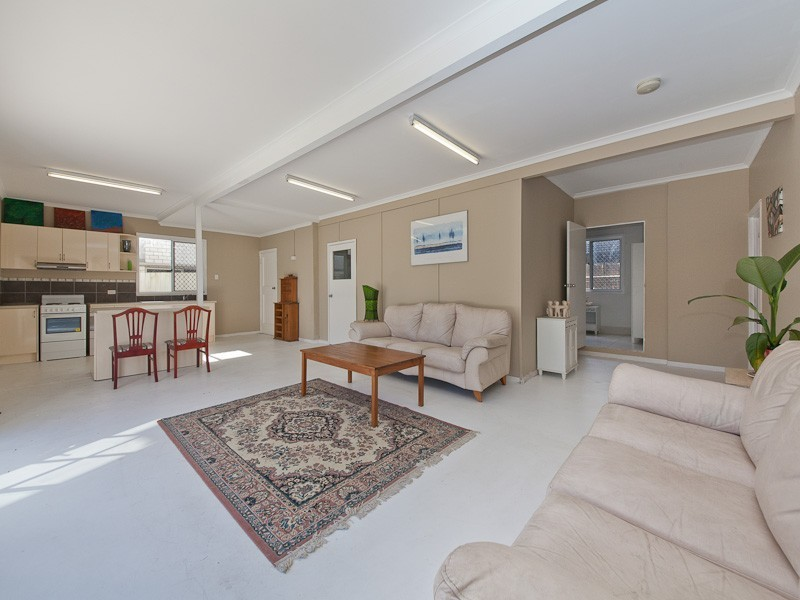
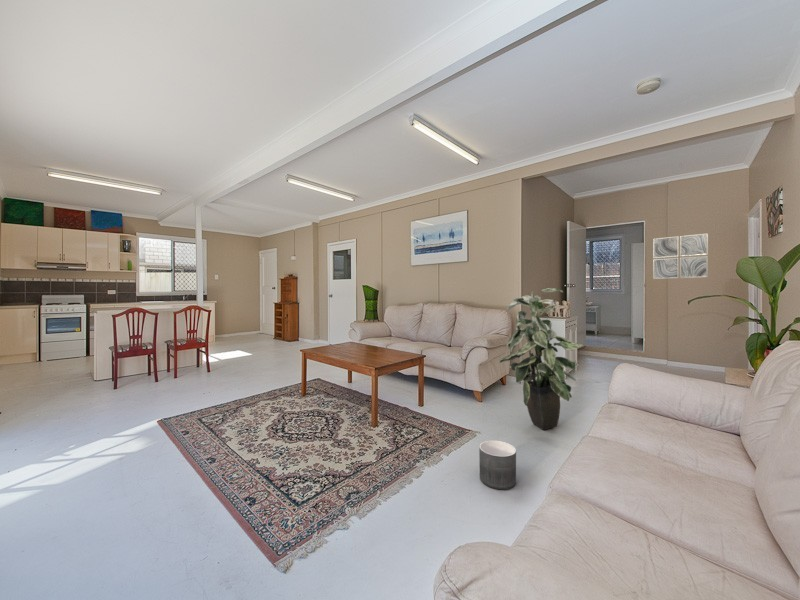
+ wall art [652,232,709,280]
+ planter [478,440,517,490]
+ indoor plant [498,287,584,431]
